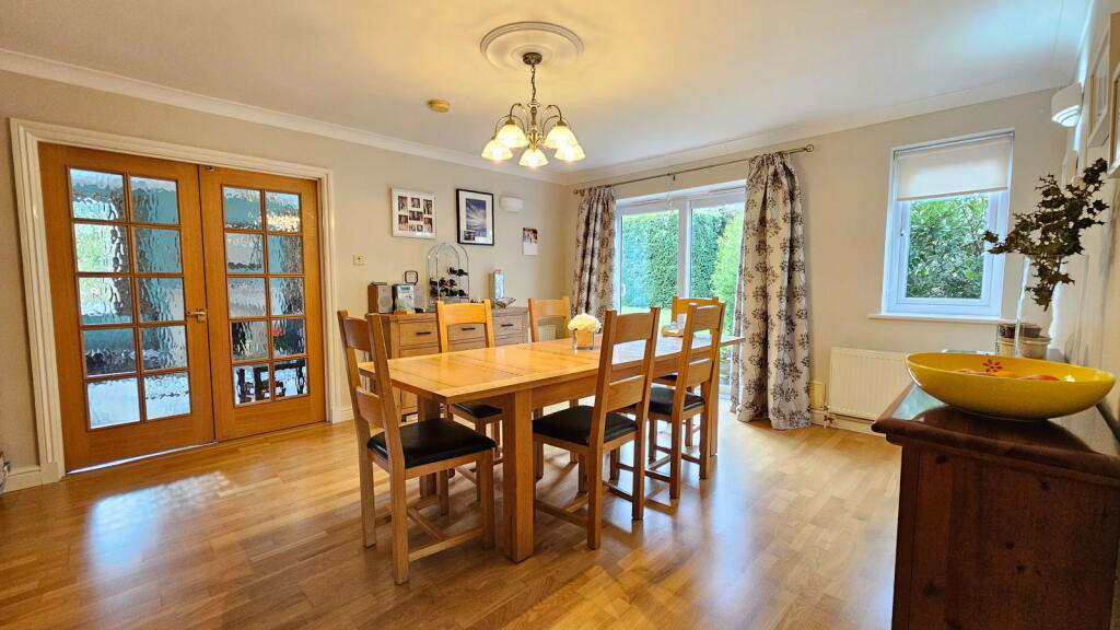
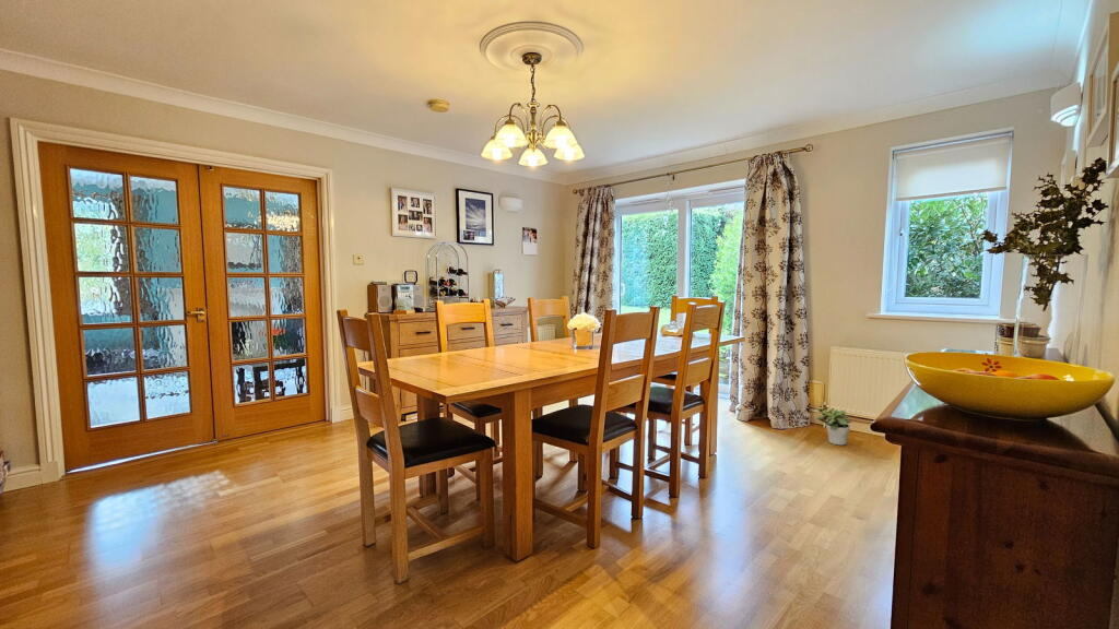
+ potted plant [816,405,853,446]
